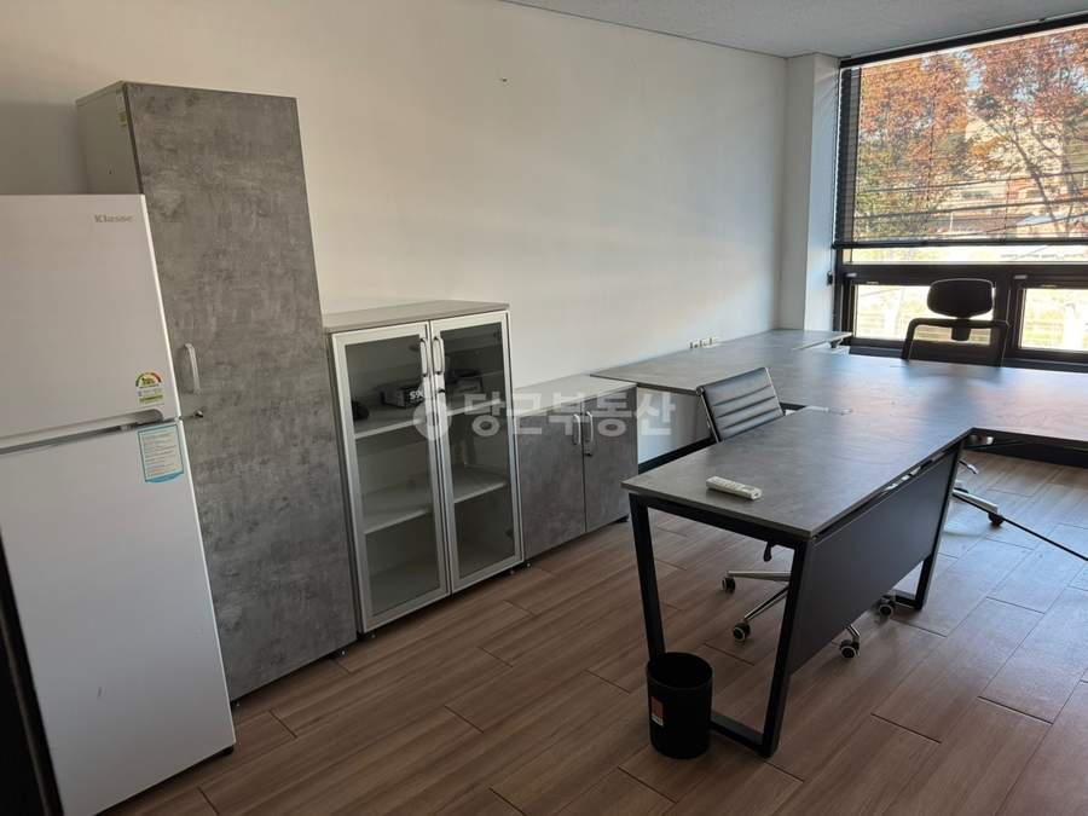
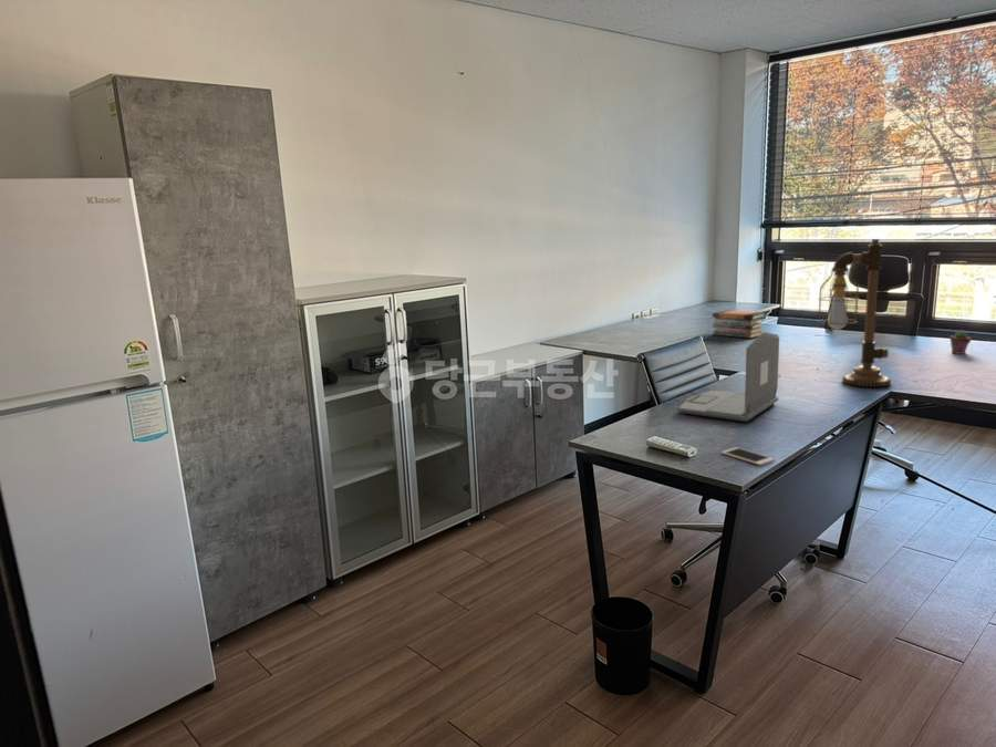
+ desk lamp [817,238,892,388]
+ laptop [678,331,780,423]
+ cell phone [720,446,776,466]
+ potted succulent [948,329,972,355]
+ book stack [712,310,767,340]
